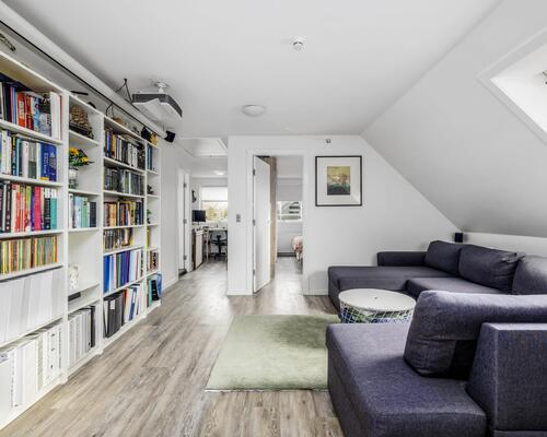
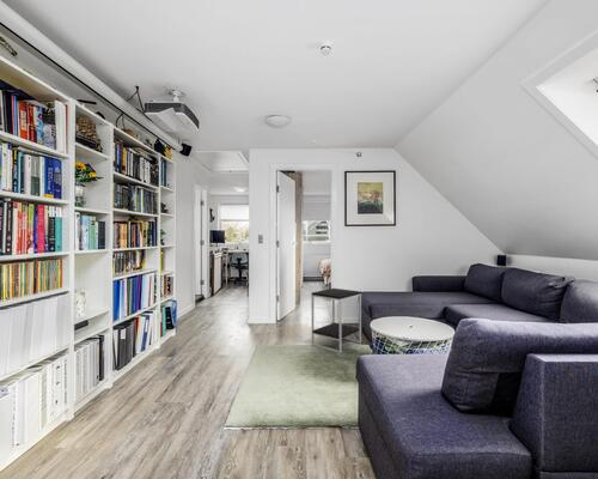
+ side table [311,287,362,354]
